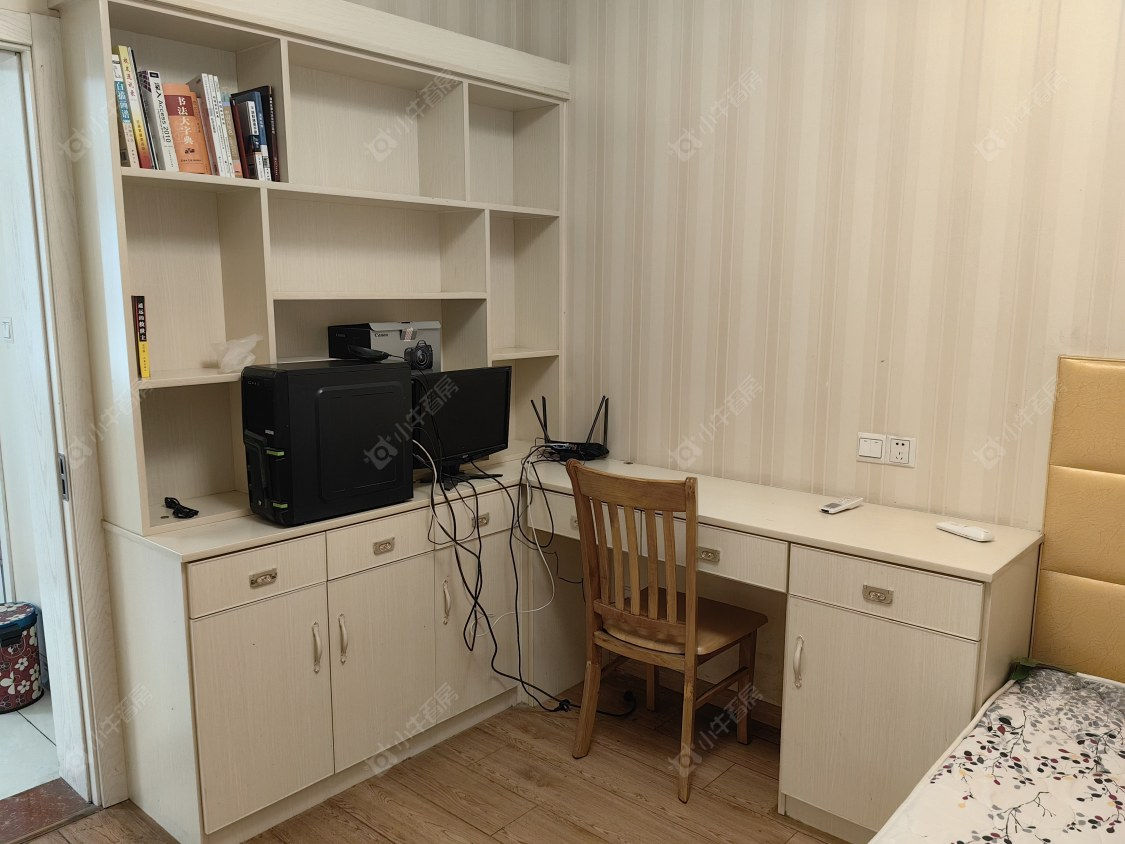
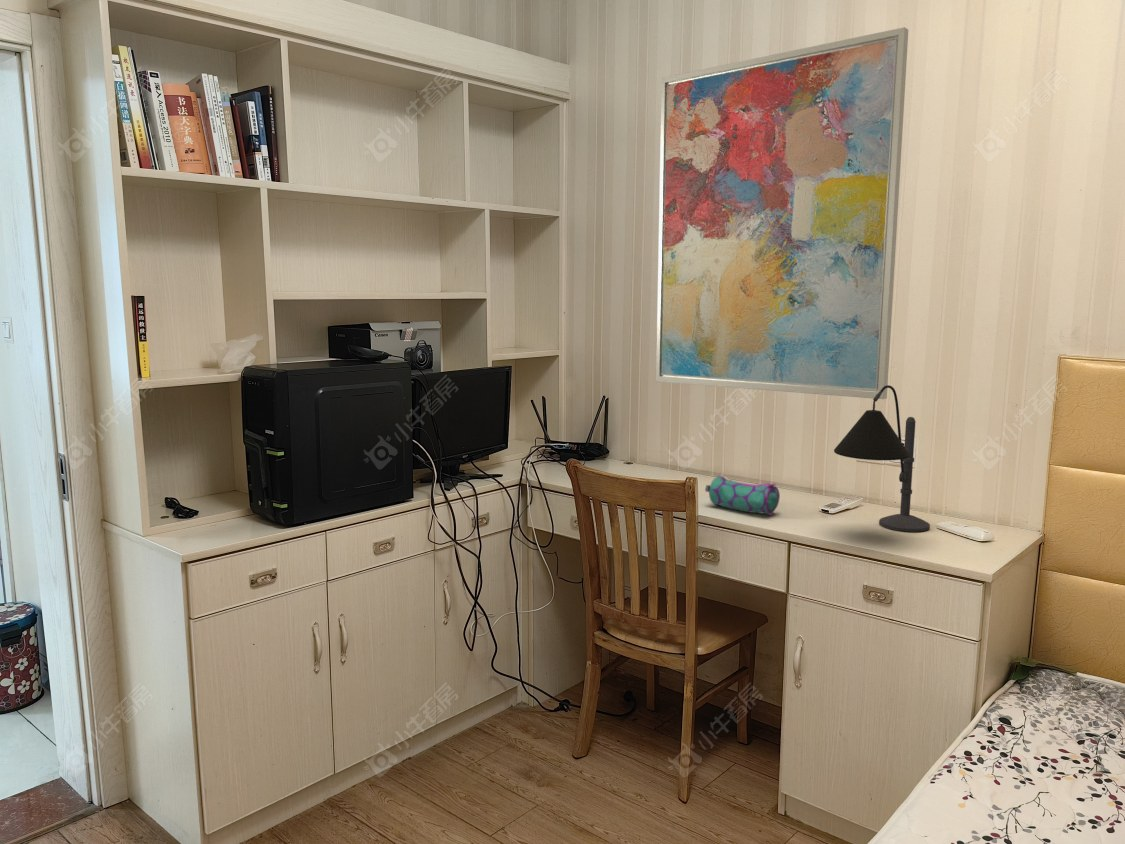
+ pencil case [704,473,781,516]
+ wall art [655,26,909,400]
+ desk lamp [833,384,931,533]
